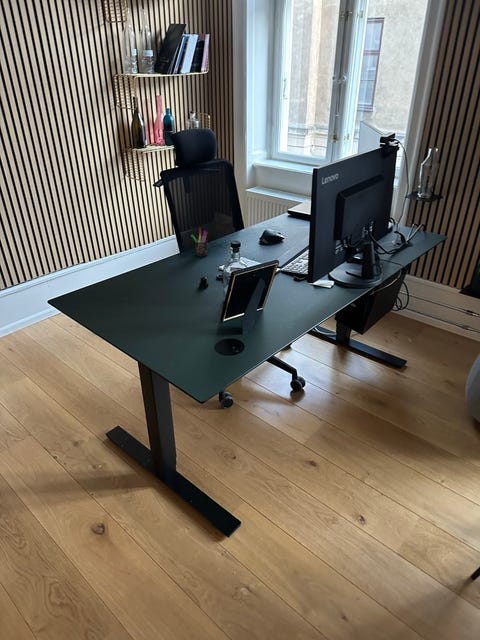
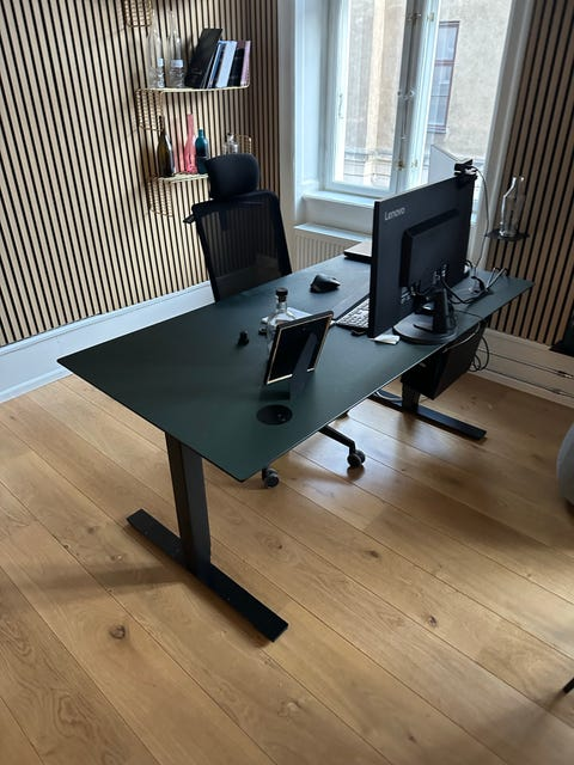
- pen holder [190,228,209,258]
